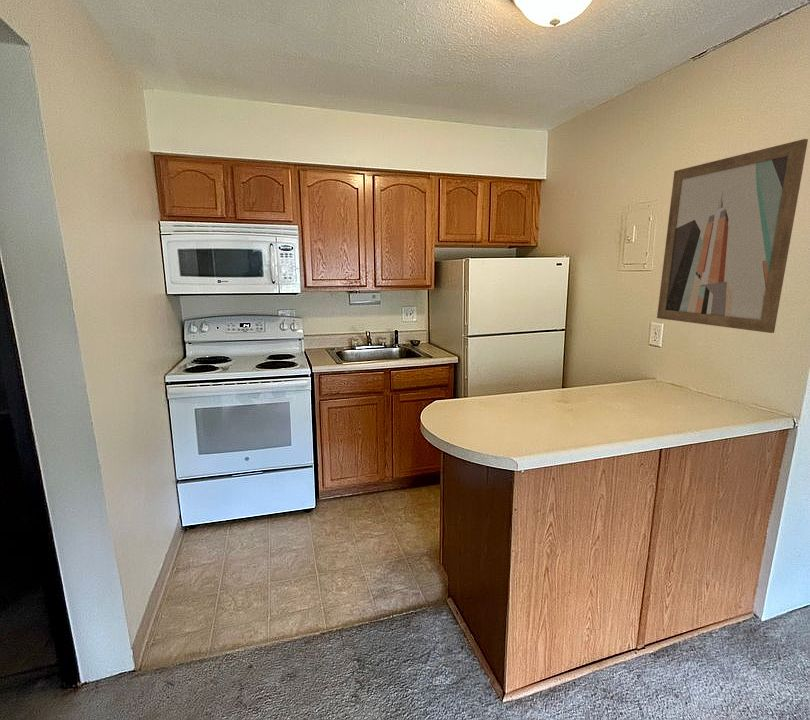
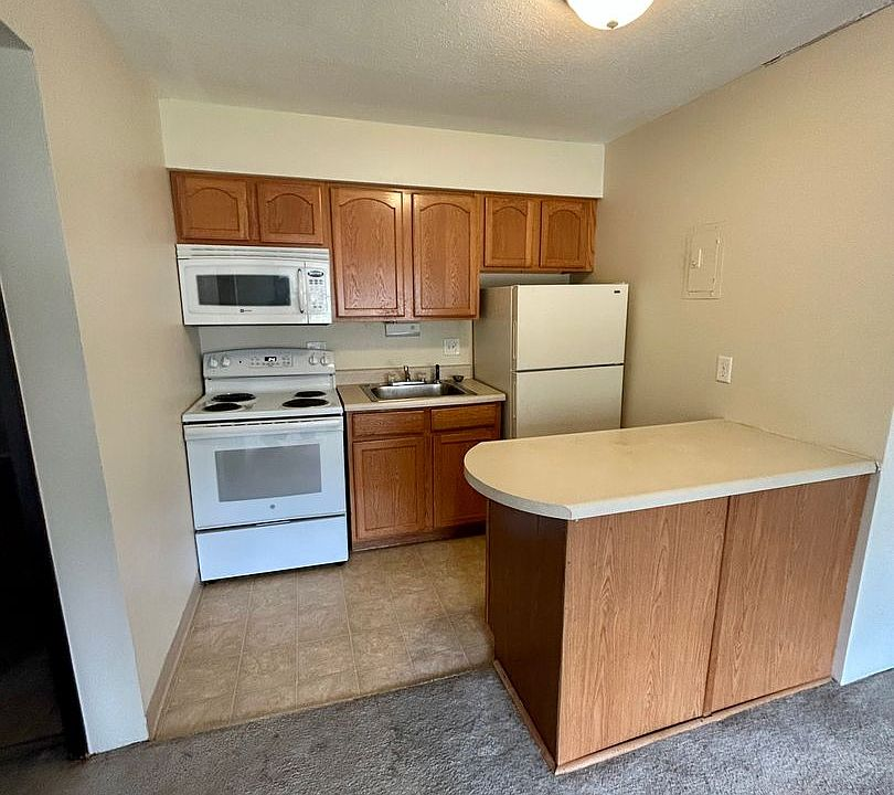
- wall art [656,138,809,334]
